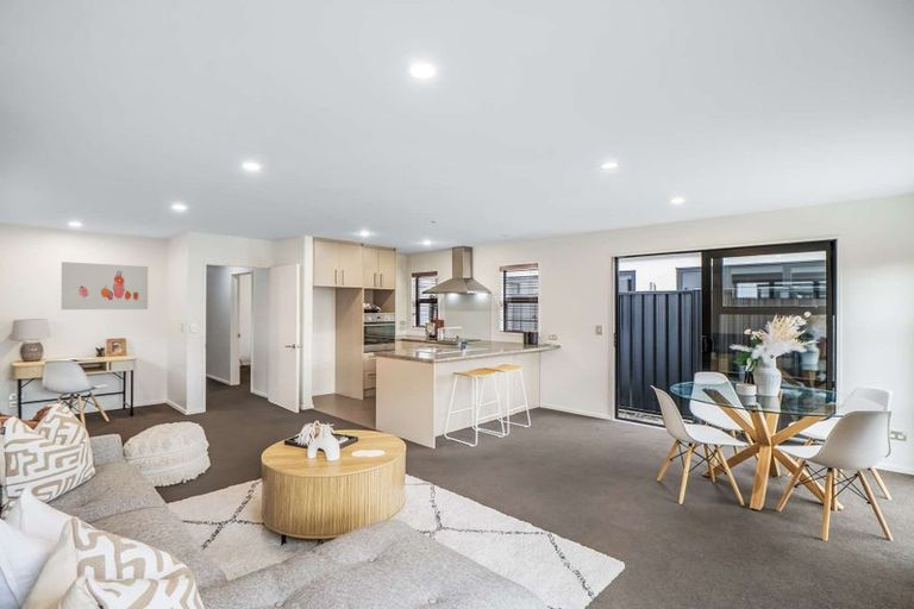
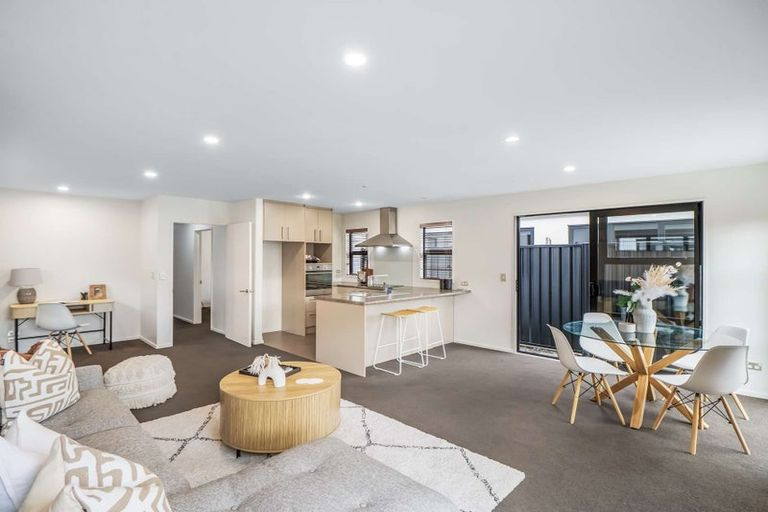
- wall art [61,260,149,310]
